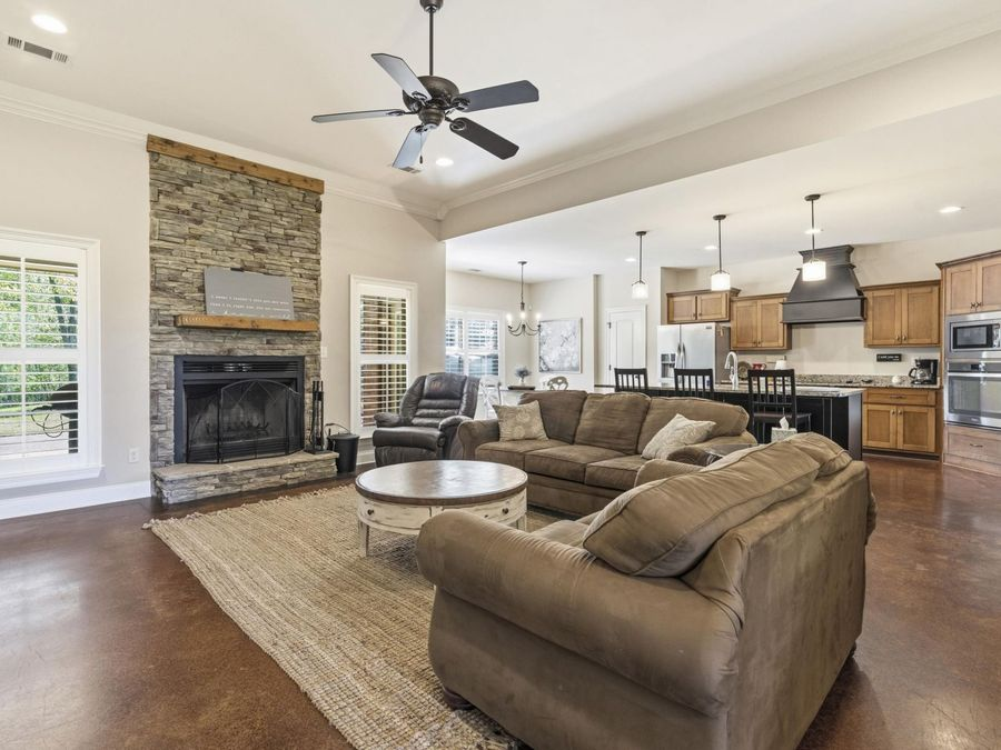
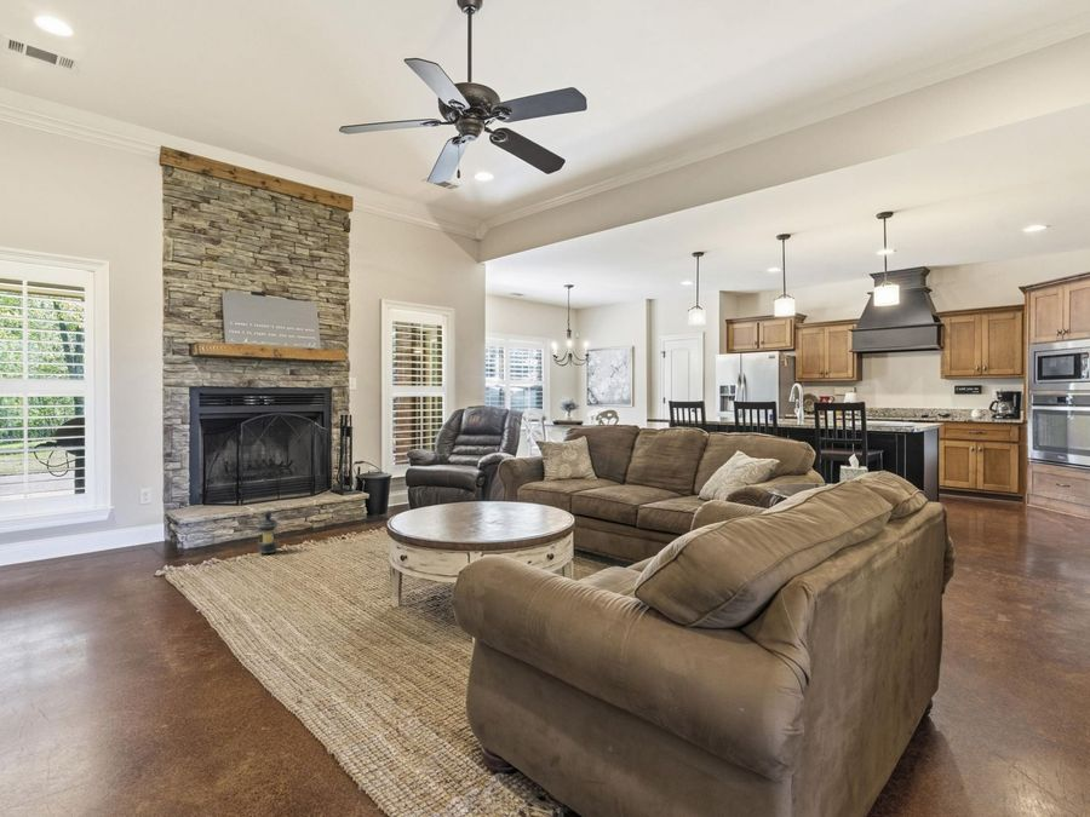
+ lantern [256,504,280,554]
